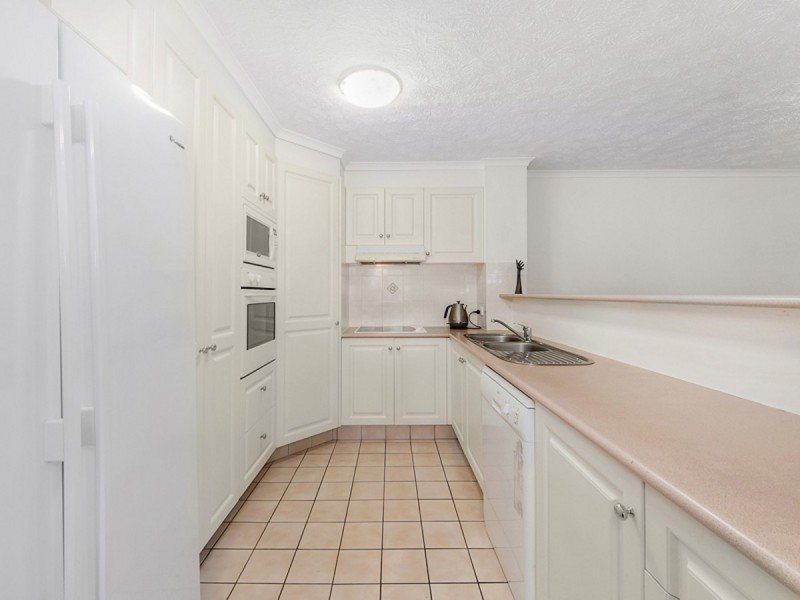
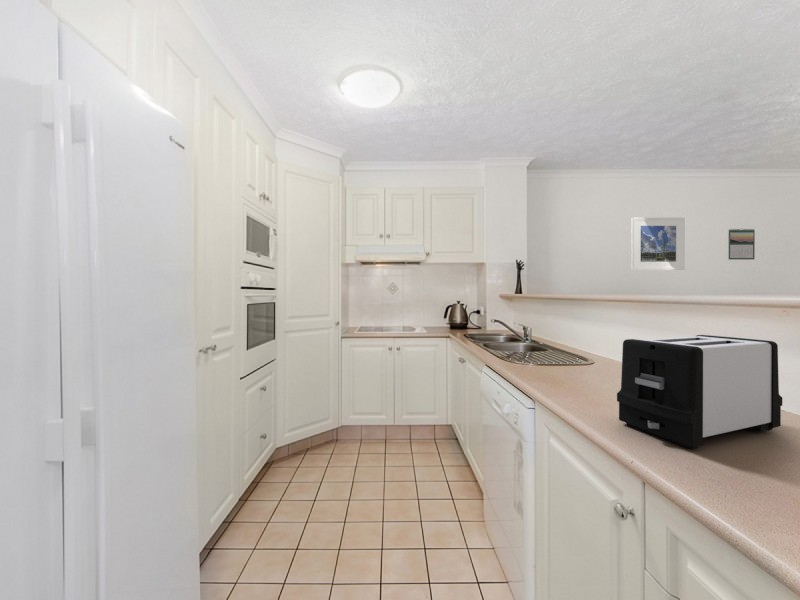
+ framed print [630,217,686,271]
+ toaster [616,334,783,450]
+ calendar [727,228,756,261]
